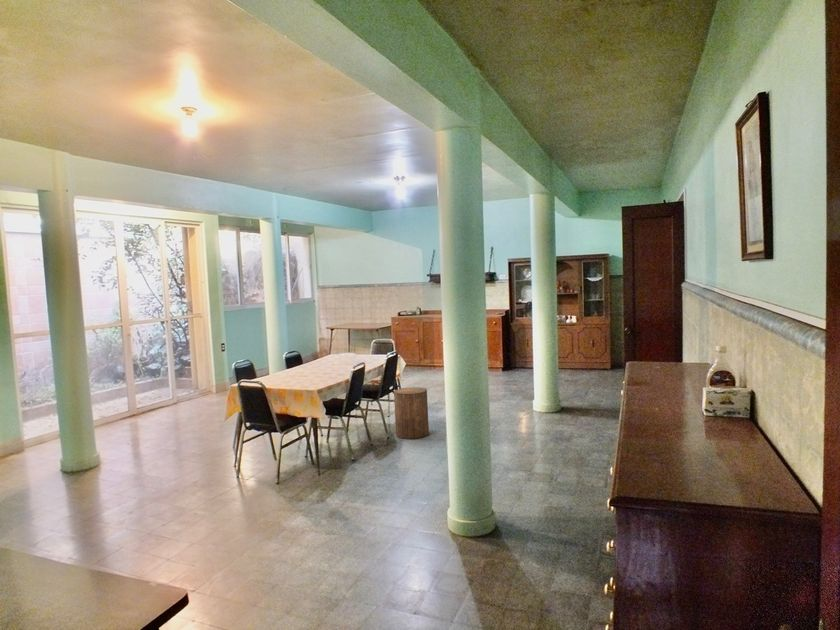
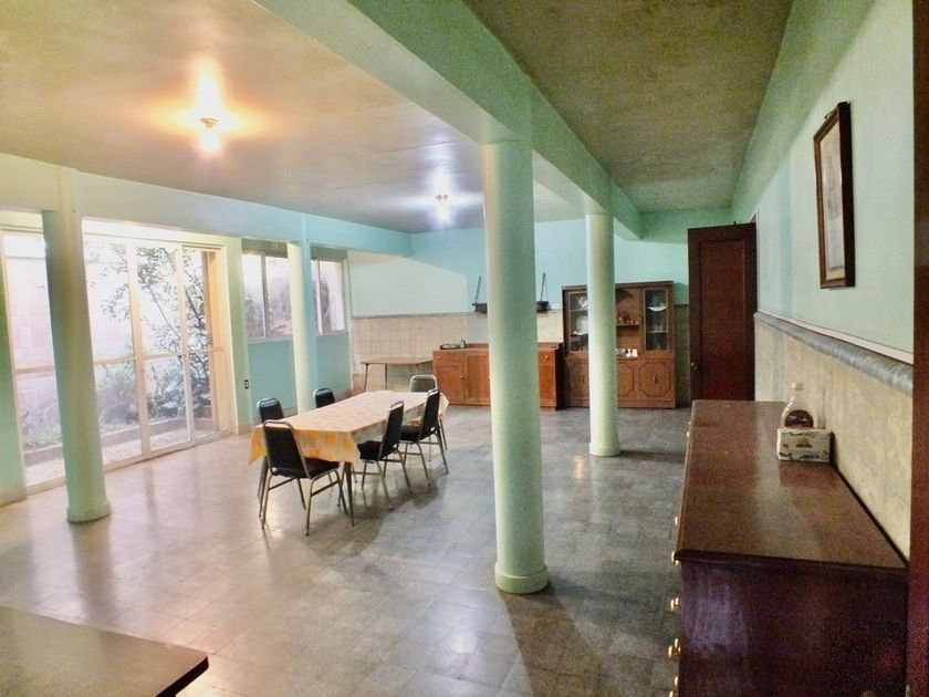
- stool [393,386,430,440]
